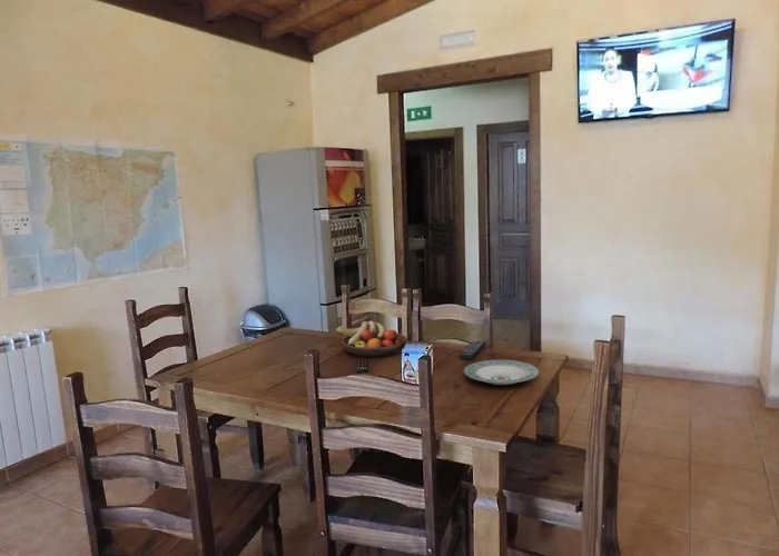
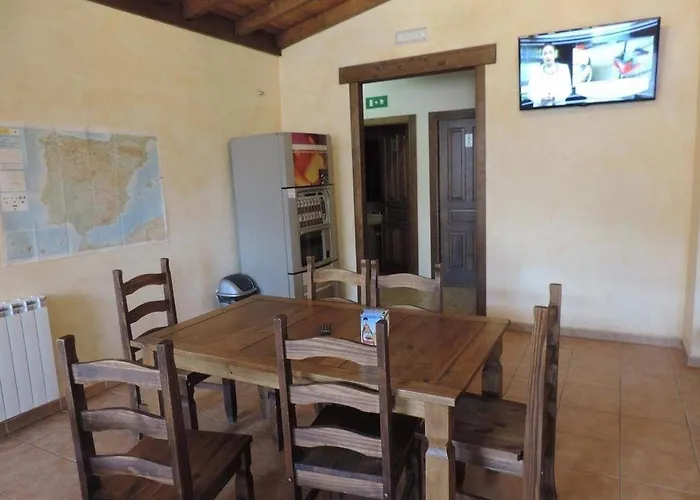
- remote control [458,340,487,360]
- fruit bowl [335,320,408,358]
- plate [463,359,541,386]
